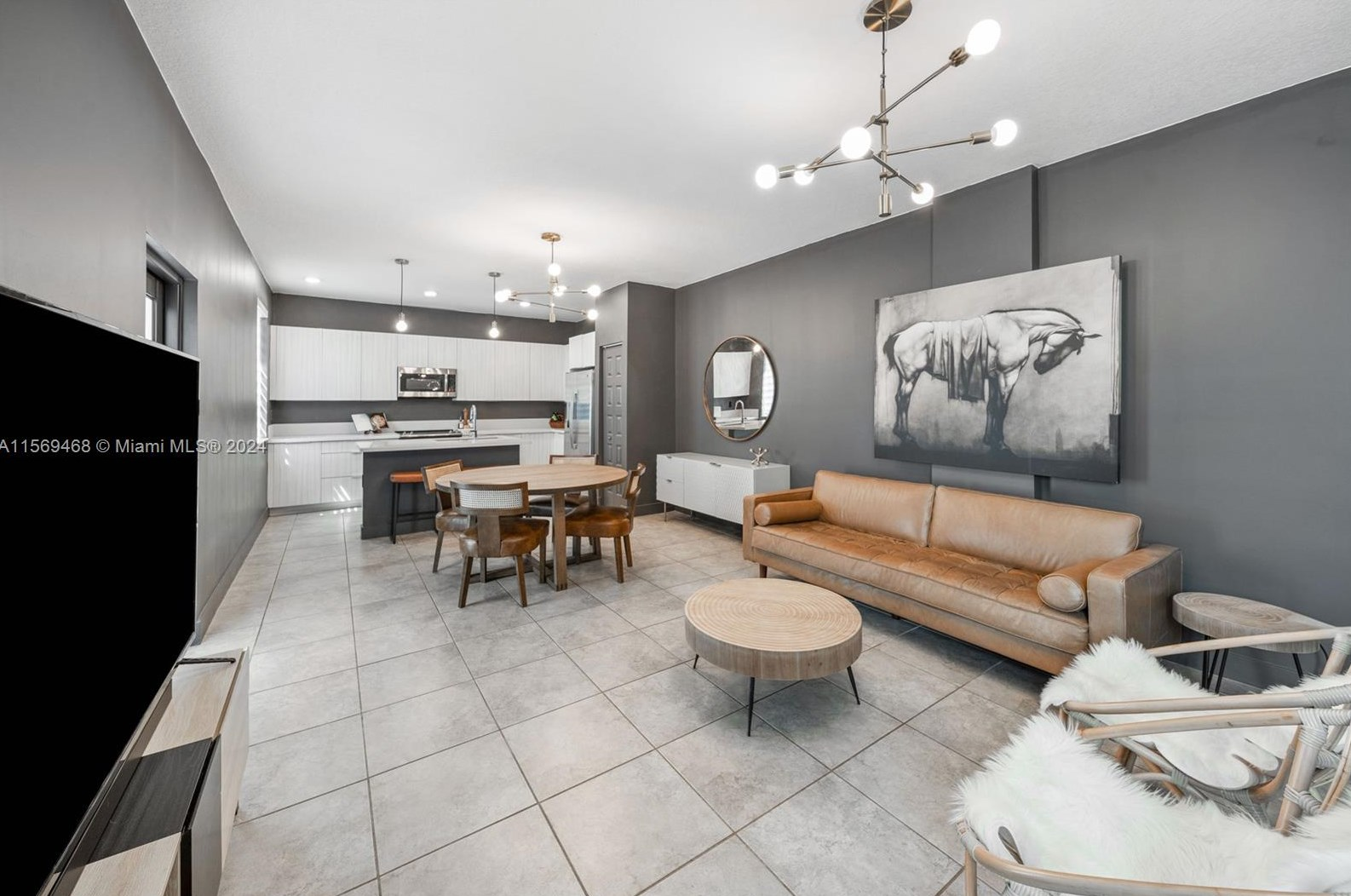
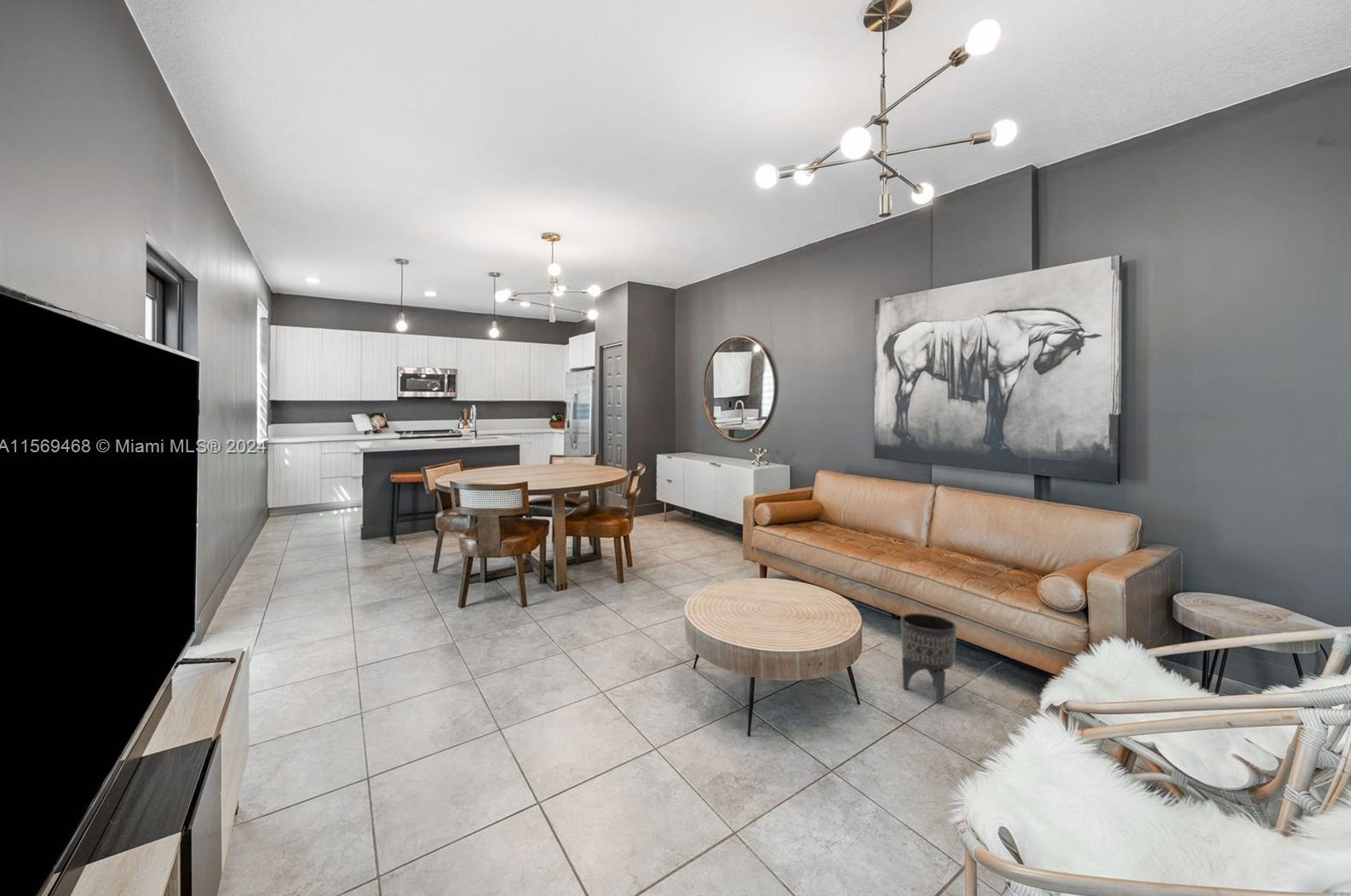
+ planter [900,612,957,704]
